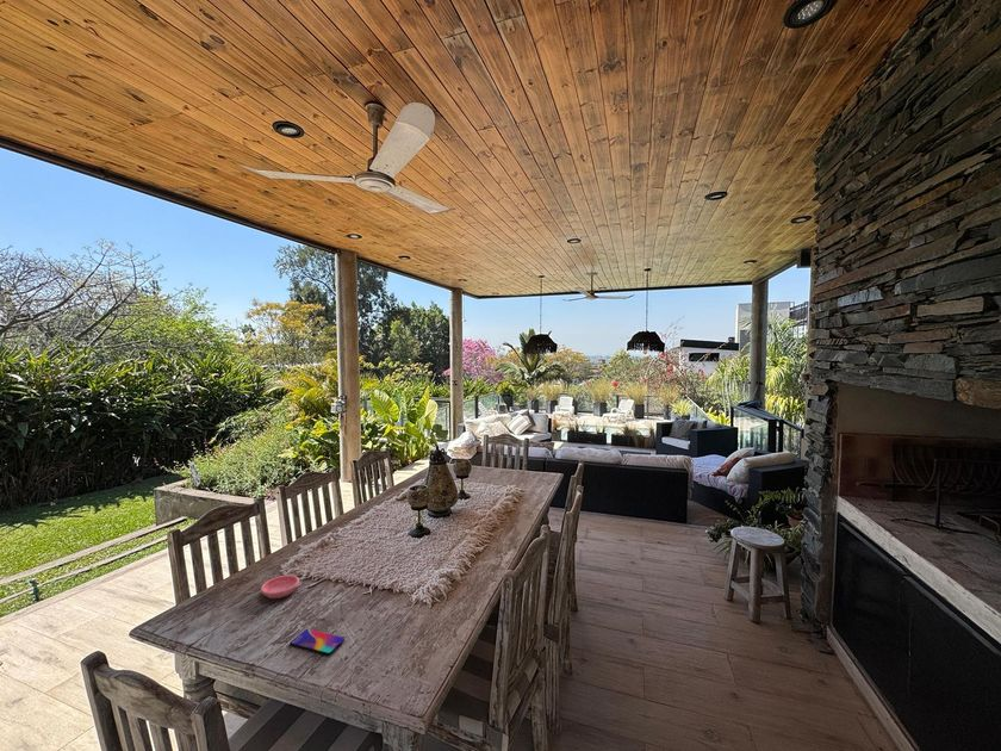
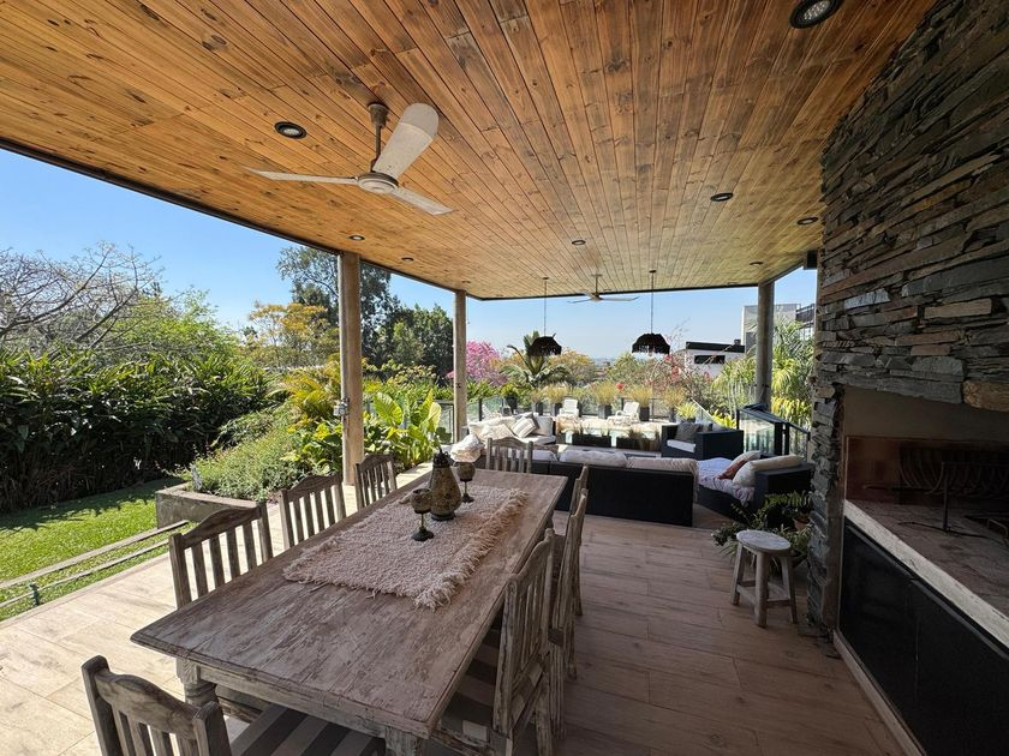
- smartphone [288,628,346,656]
- saucer [260,573,300,600]
